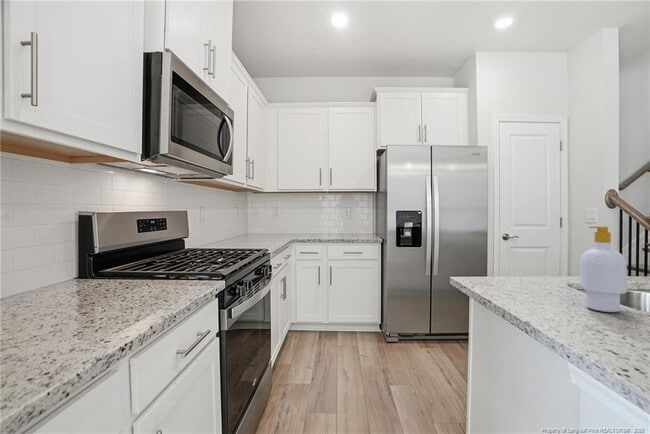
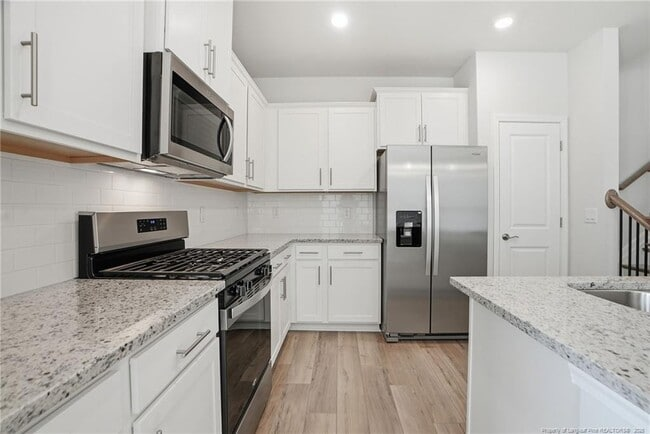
- soap bottle [579,226,627,313]
